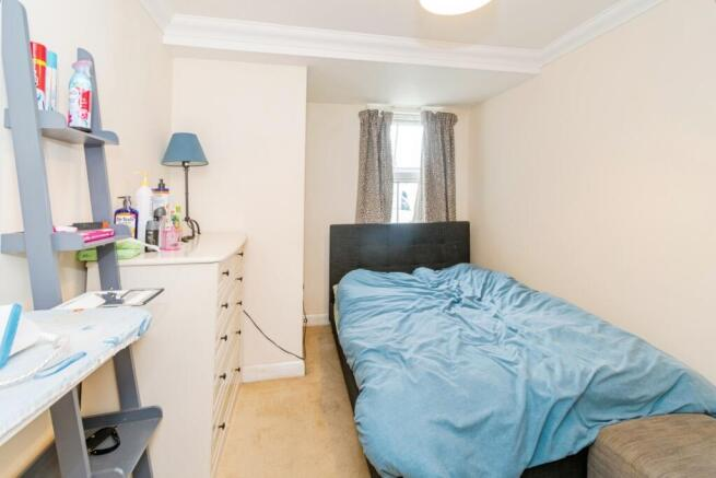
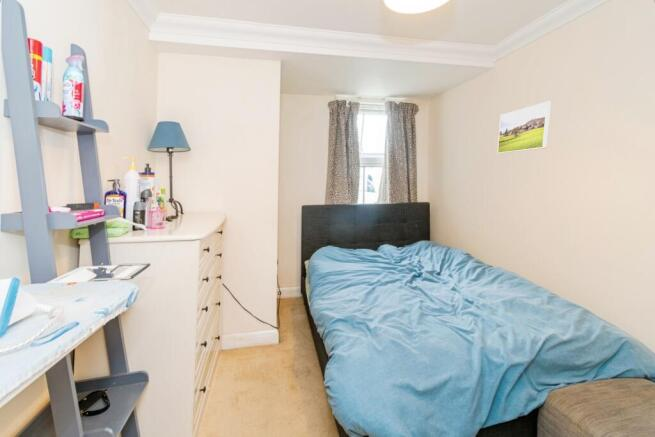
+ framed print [497,101,552,154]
